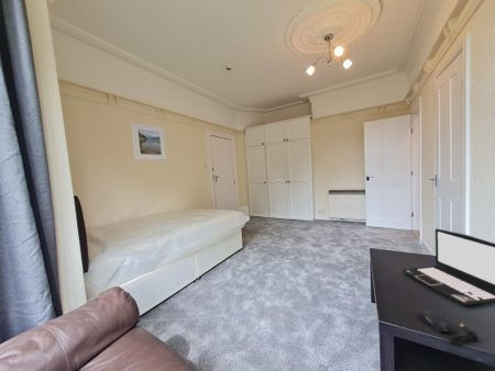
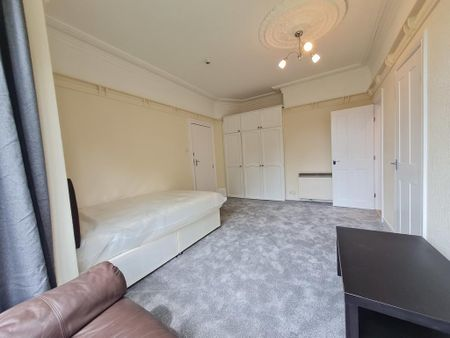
- computer mouse [416,310,479,346]
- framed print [130,121,167,161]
- laptop [402,228,495,306]
